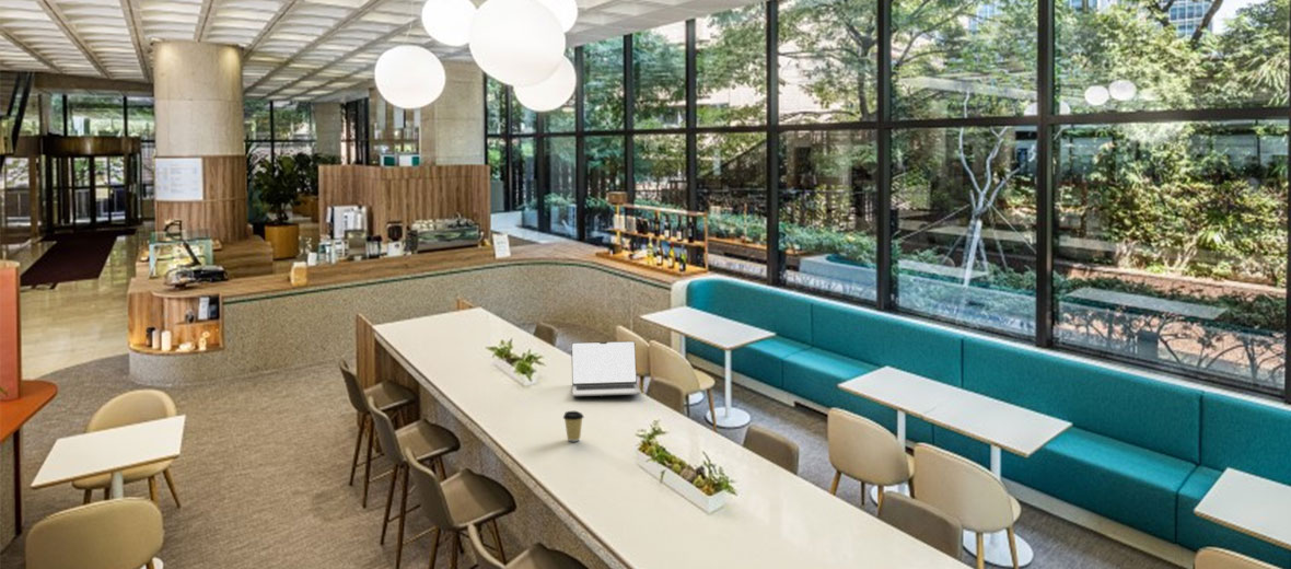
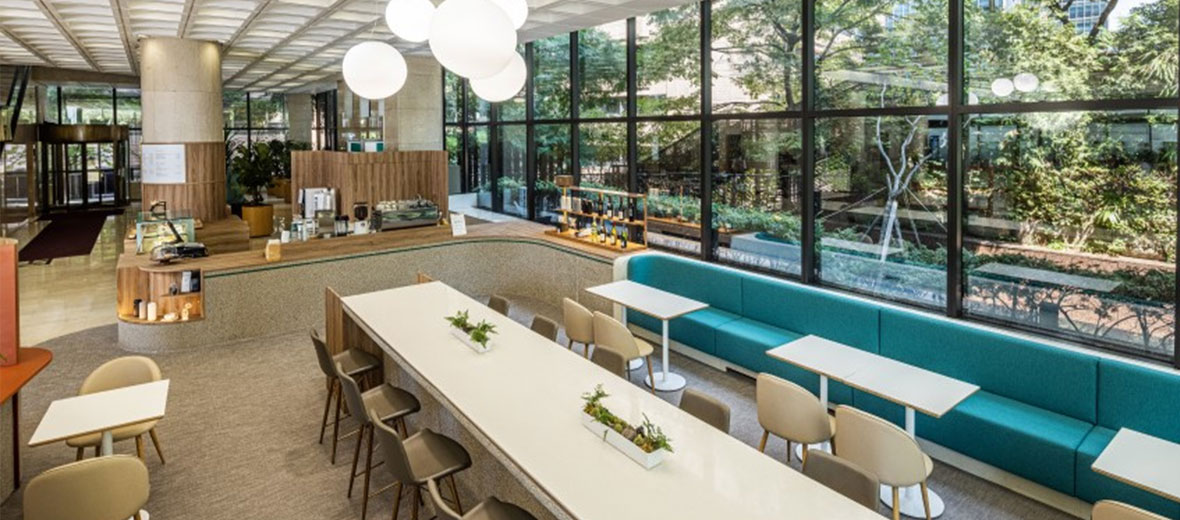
- laptop [570,340,642,397]
- coffee cup [562,410,584,442]
